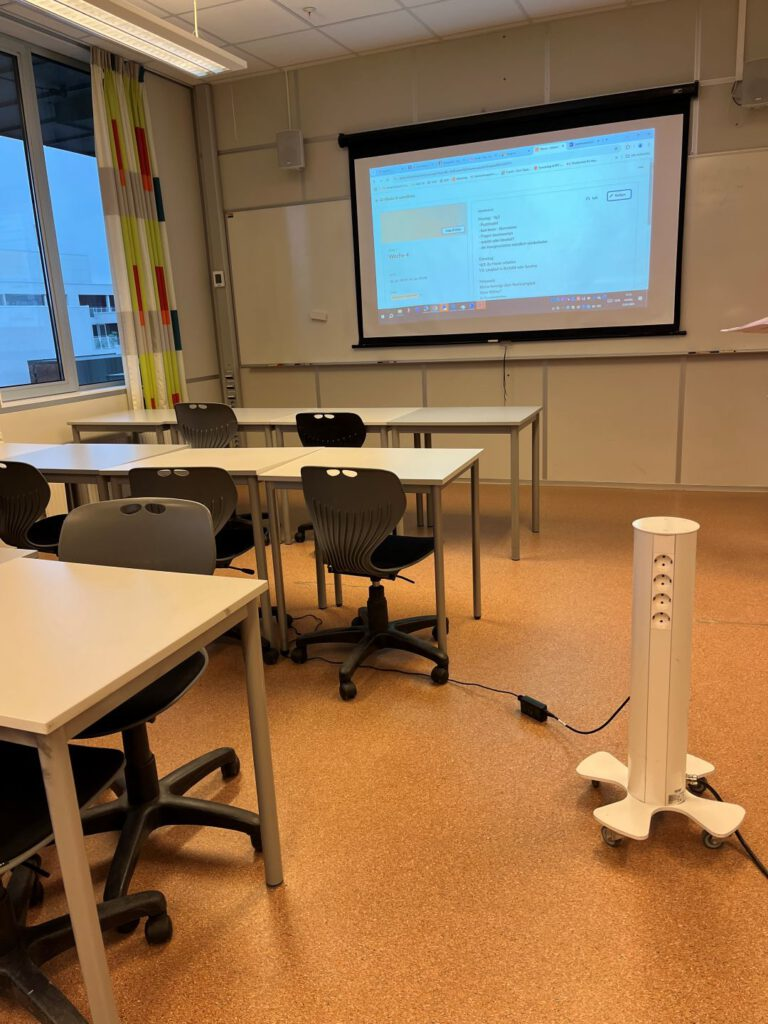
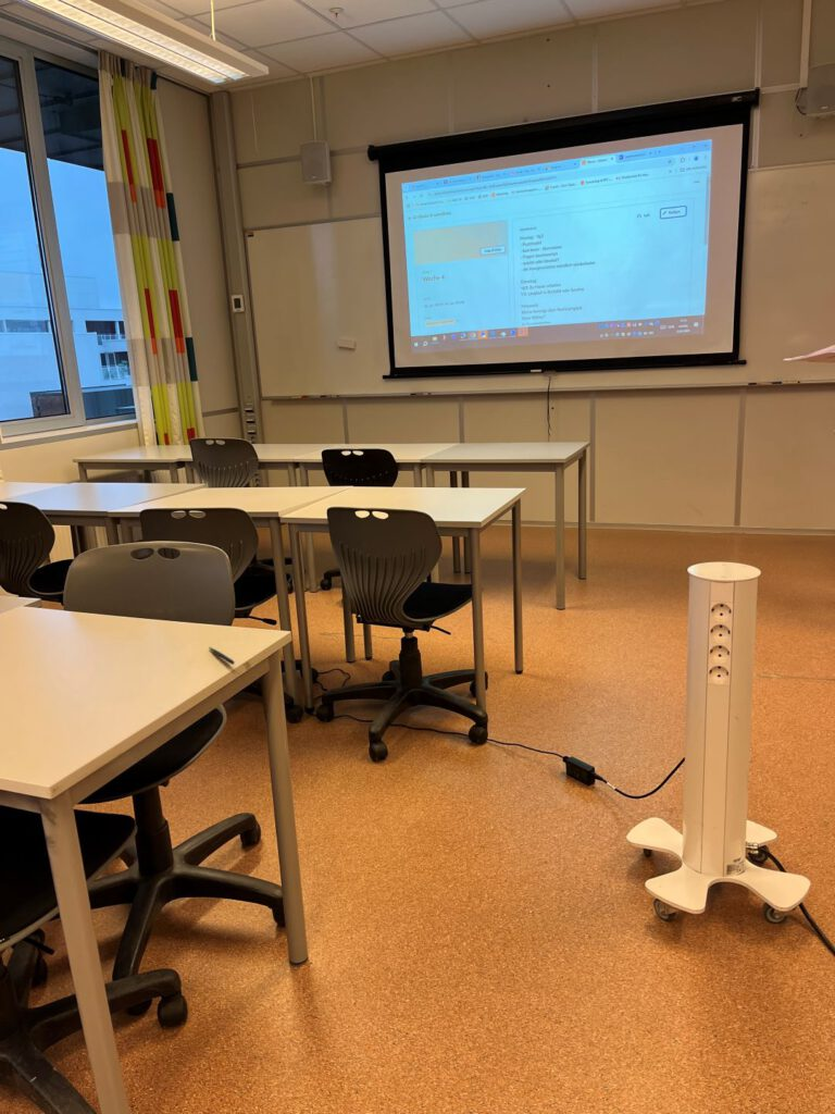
+ pen [208,646,236,666]
